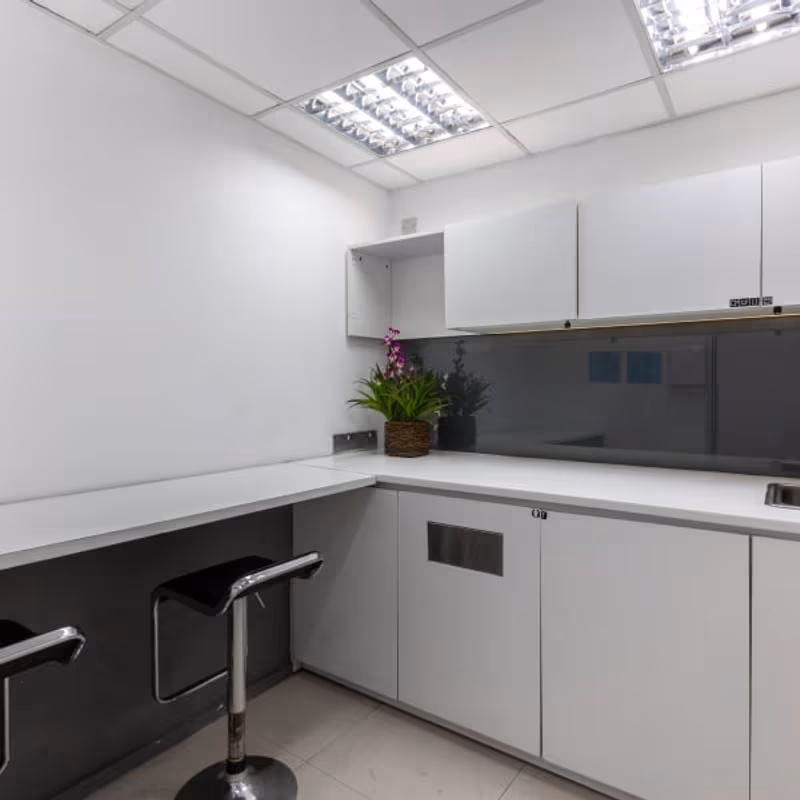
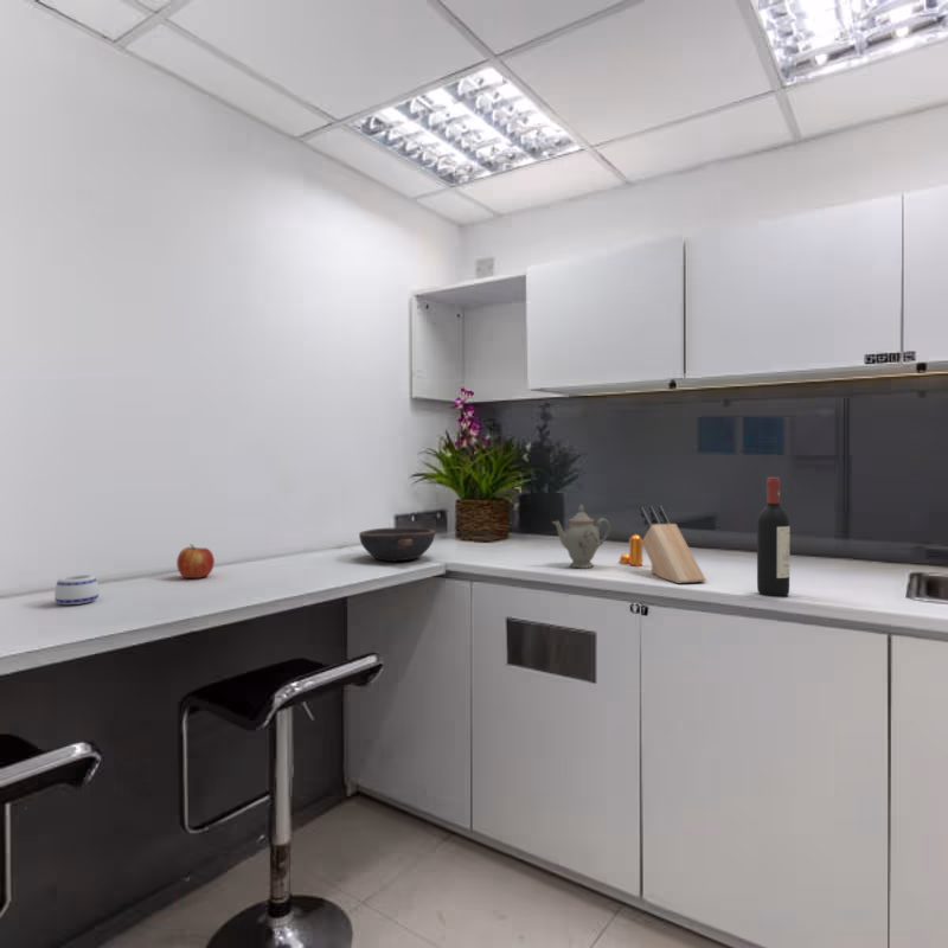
+ wine bottle [756,476,790,597]
+ bowl [358,526,436,563]
+ apple [175,543,216,579]
+ chinaware [551,504,611,570]
+ mug [53,574,101,606]
+ pepper shaker [619,533,645,568]
+ knife block [639,505,707,584]
